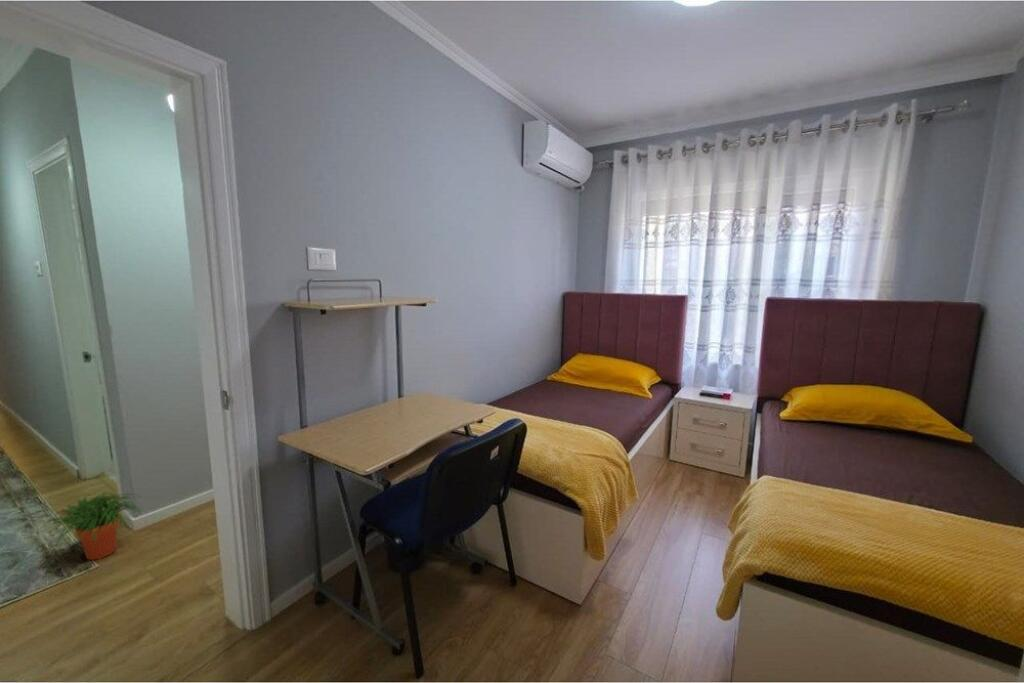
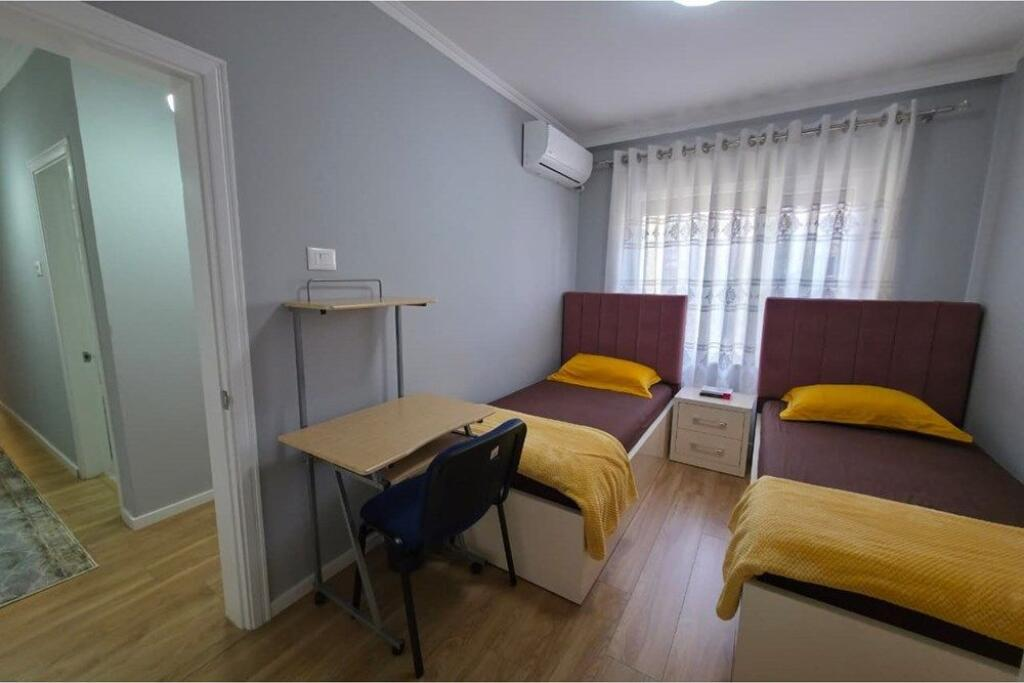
- potted plant [42,490,143,561]
